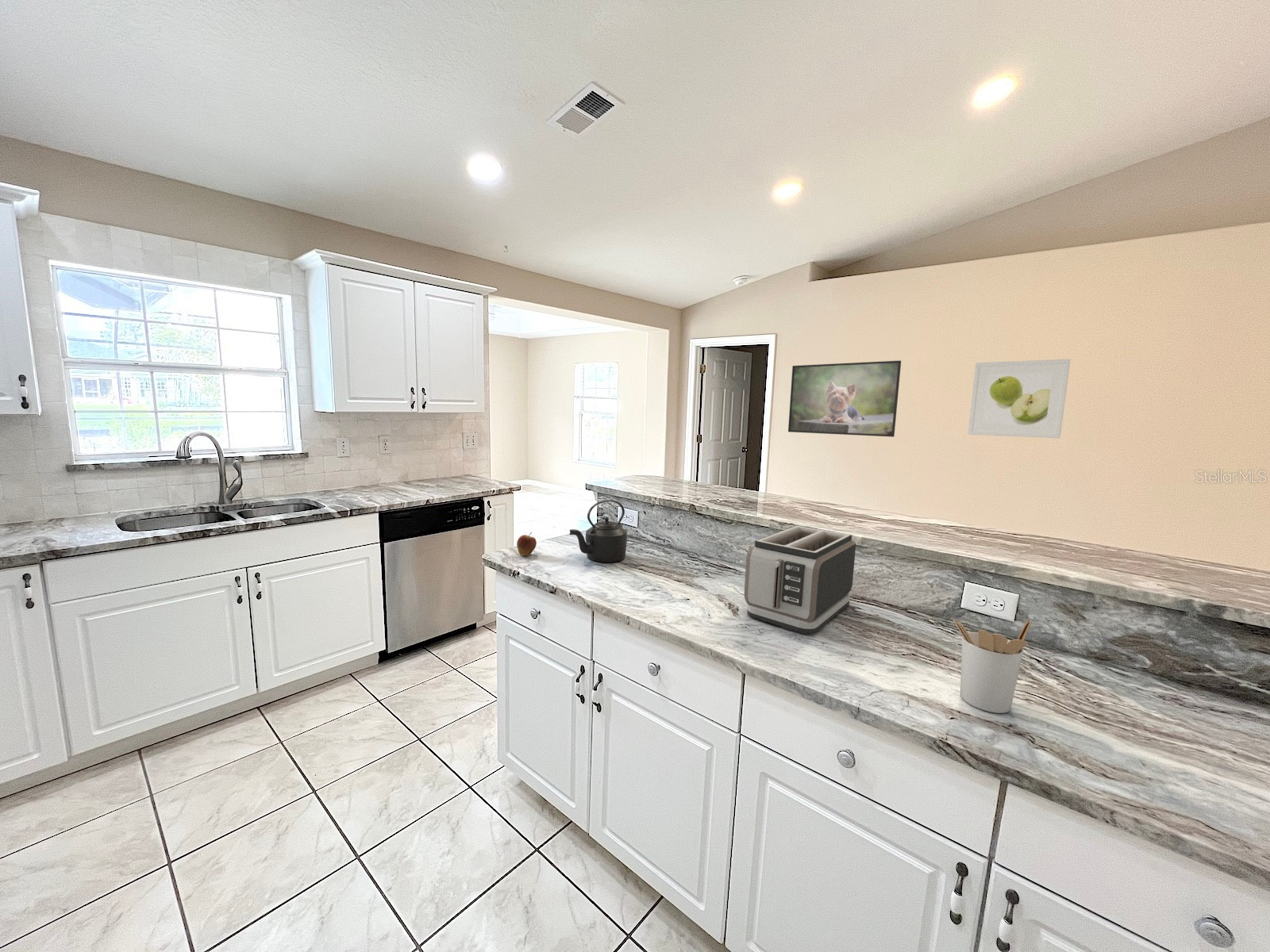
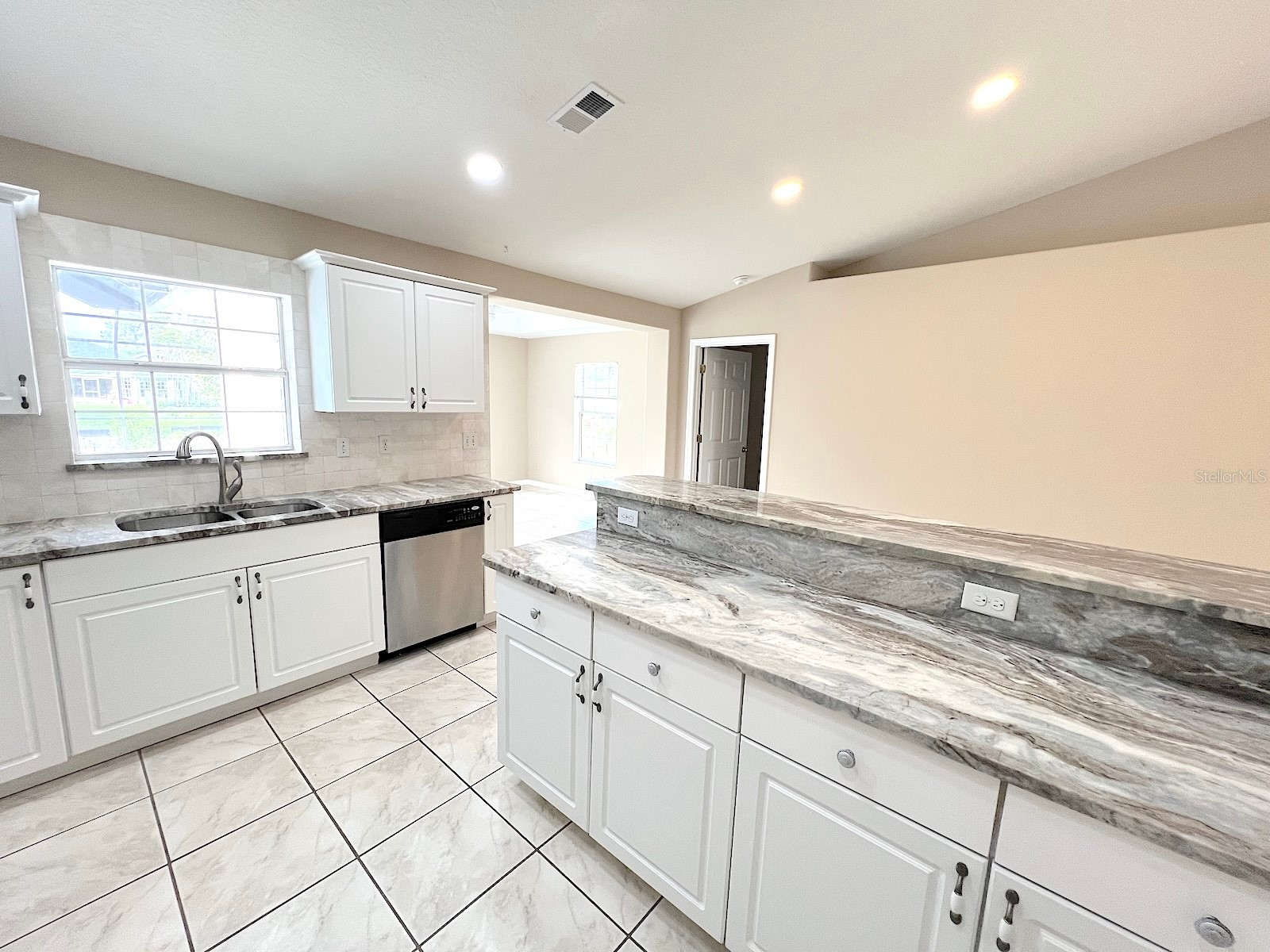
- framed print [967,359,1071,439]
- toaster [744,525,856,635]
- utensil holder [952,619,1033,714]
- fruit [516,532,537,556]
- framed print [787,360,902,438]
- kettle [568,499,628,563]
